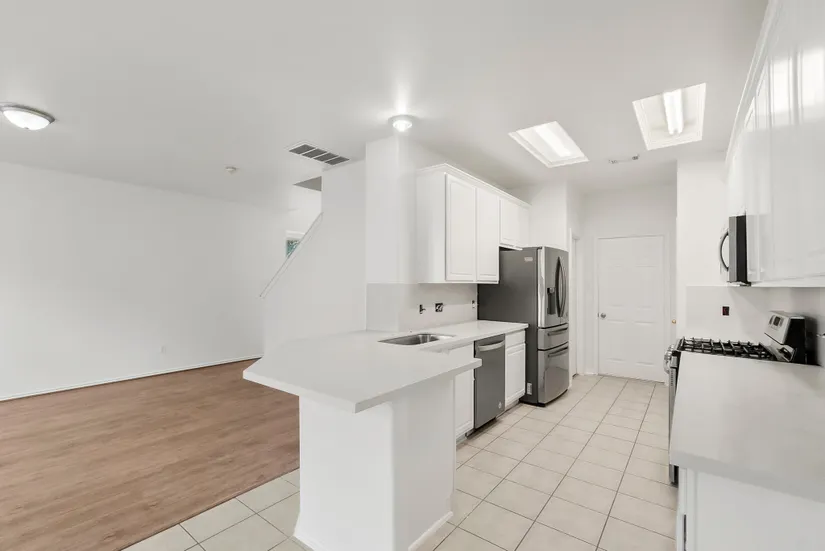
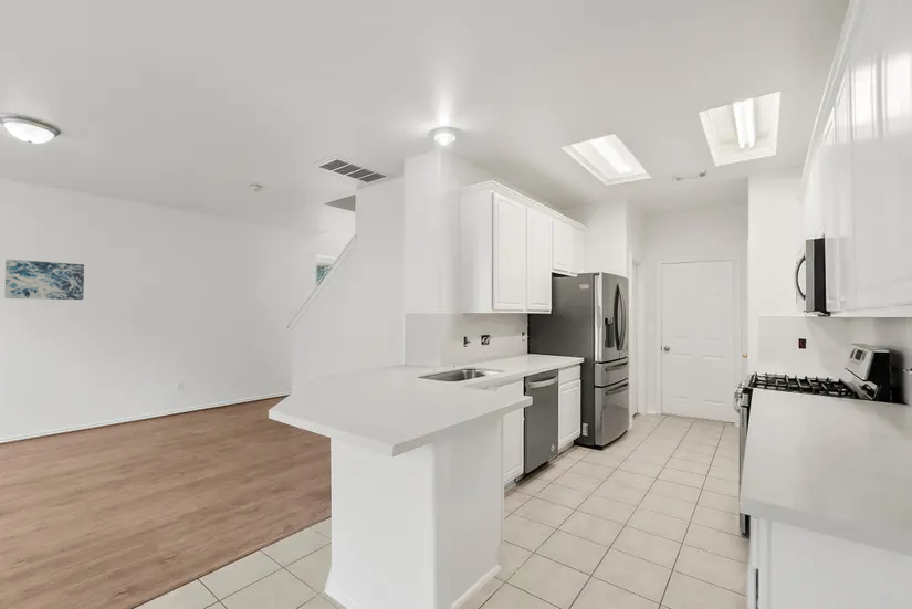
+ wall art [3,259,85,301]
